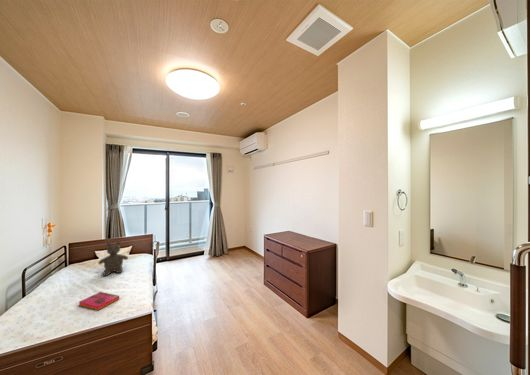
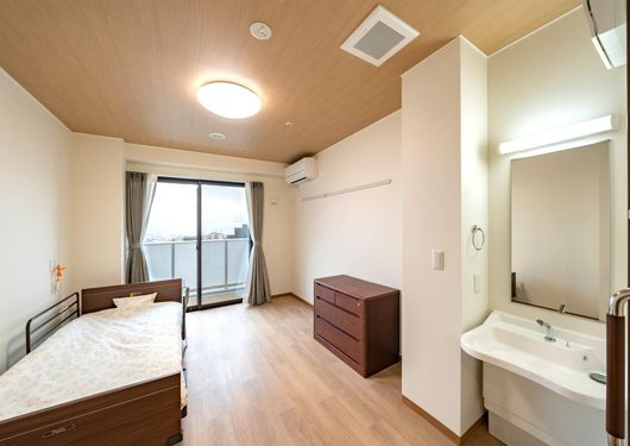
- hardback book [78,291,120,311]
- teddy bear [97,241,129,277]
